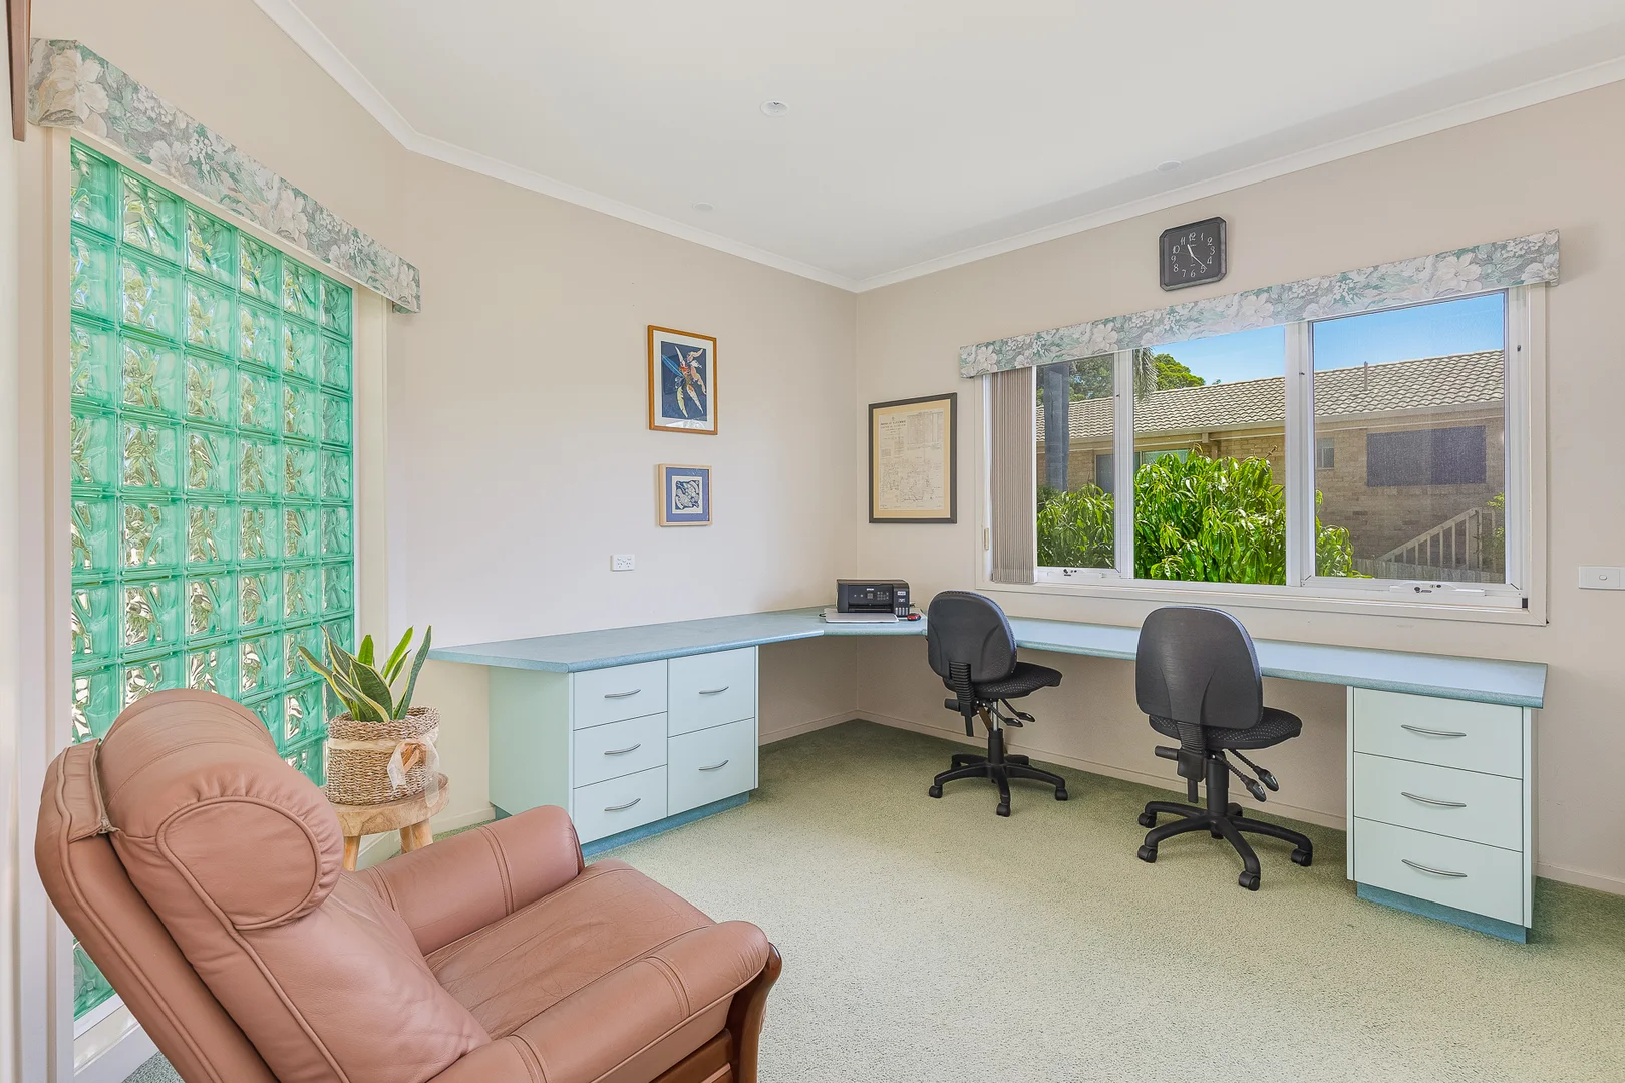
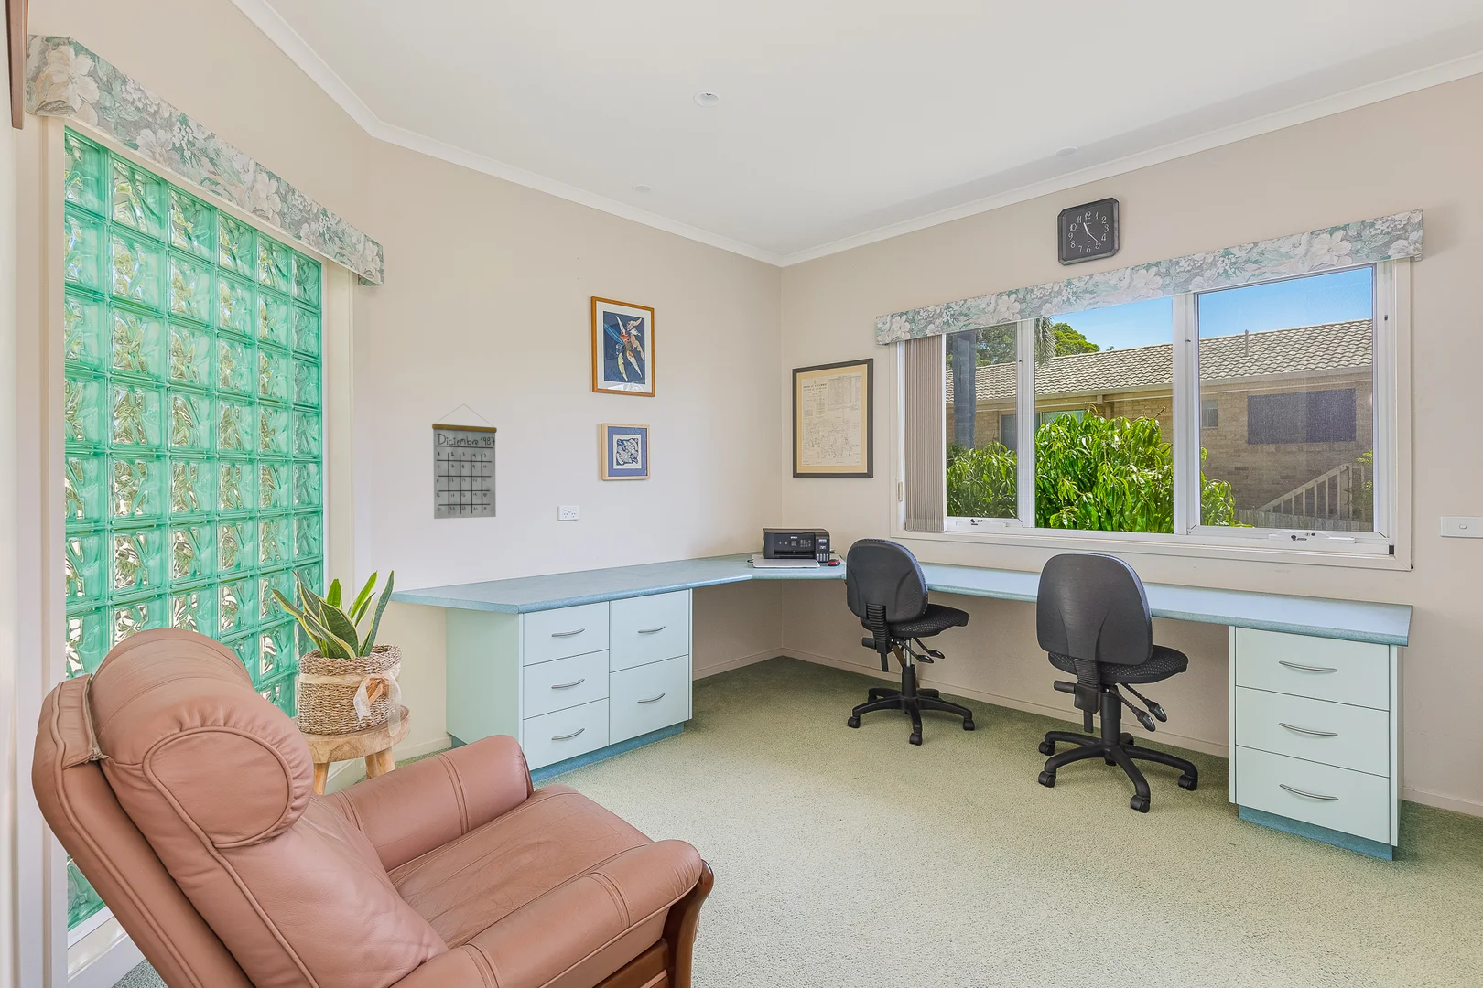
+ calendar [431,404,498,519]
